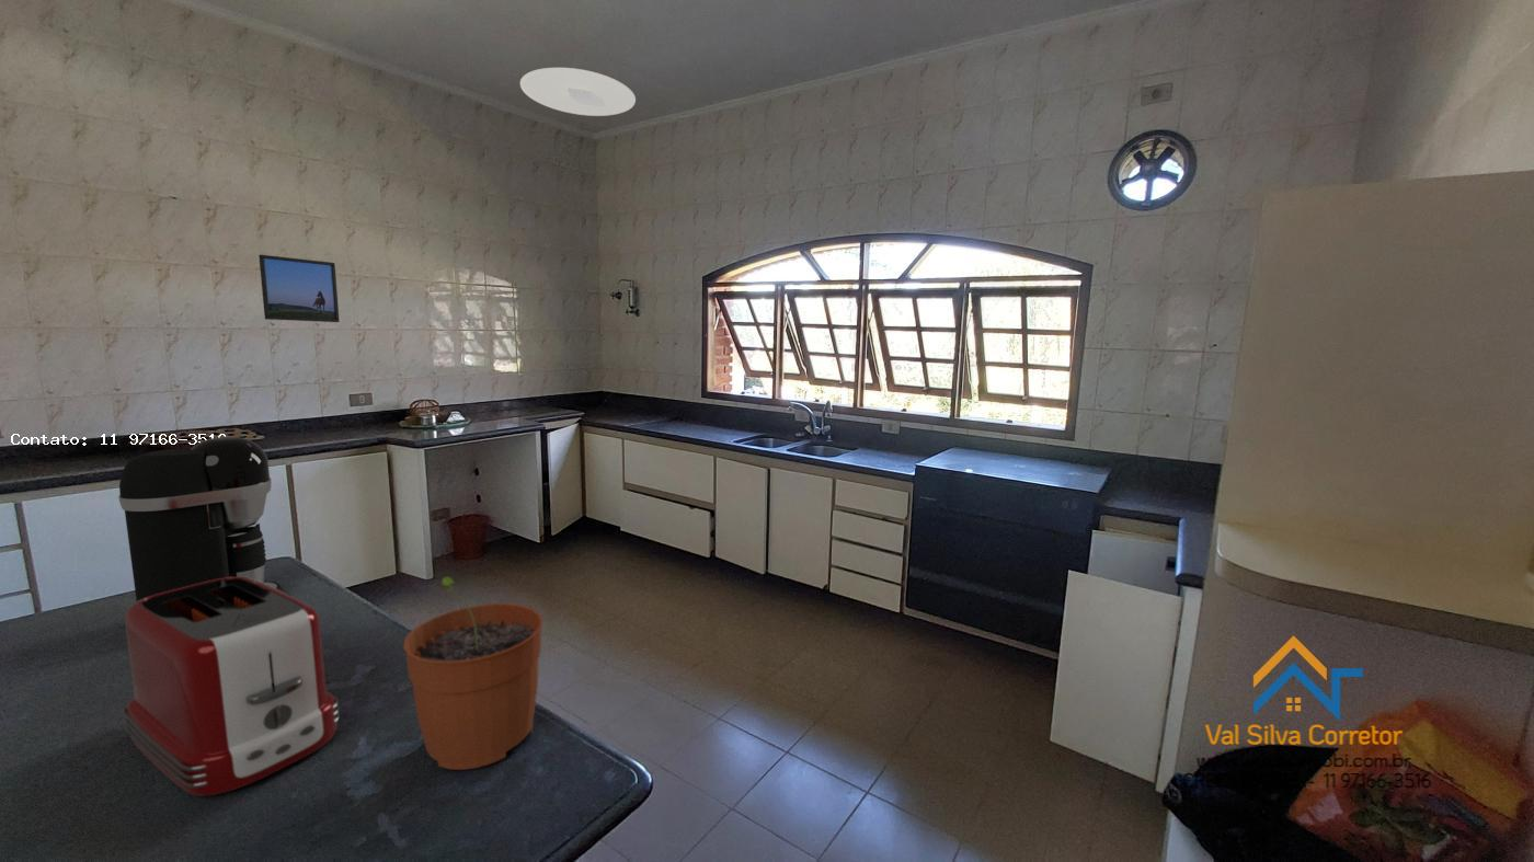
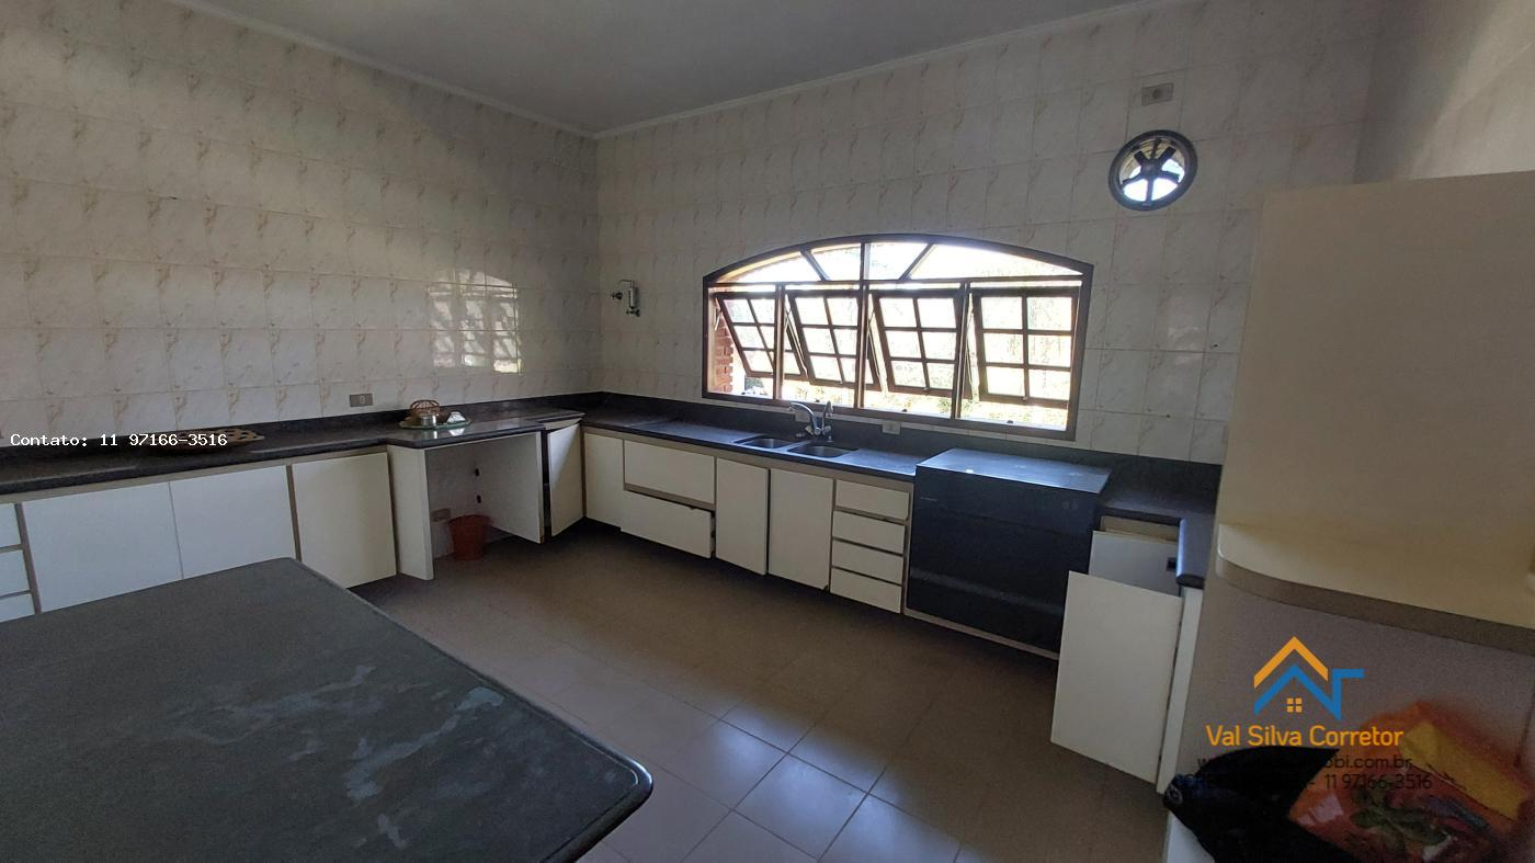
- plant pot [402,575,543,771]
- toaster [121,576,341,797]
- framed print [257,254,341,323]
- coffee maker [117,436,285,602]
- ceiling light [519,67,637,117]
